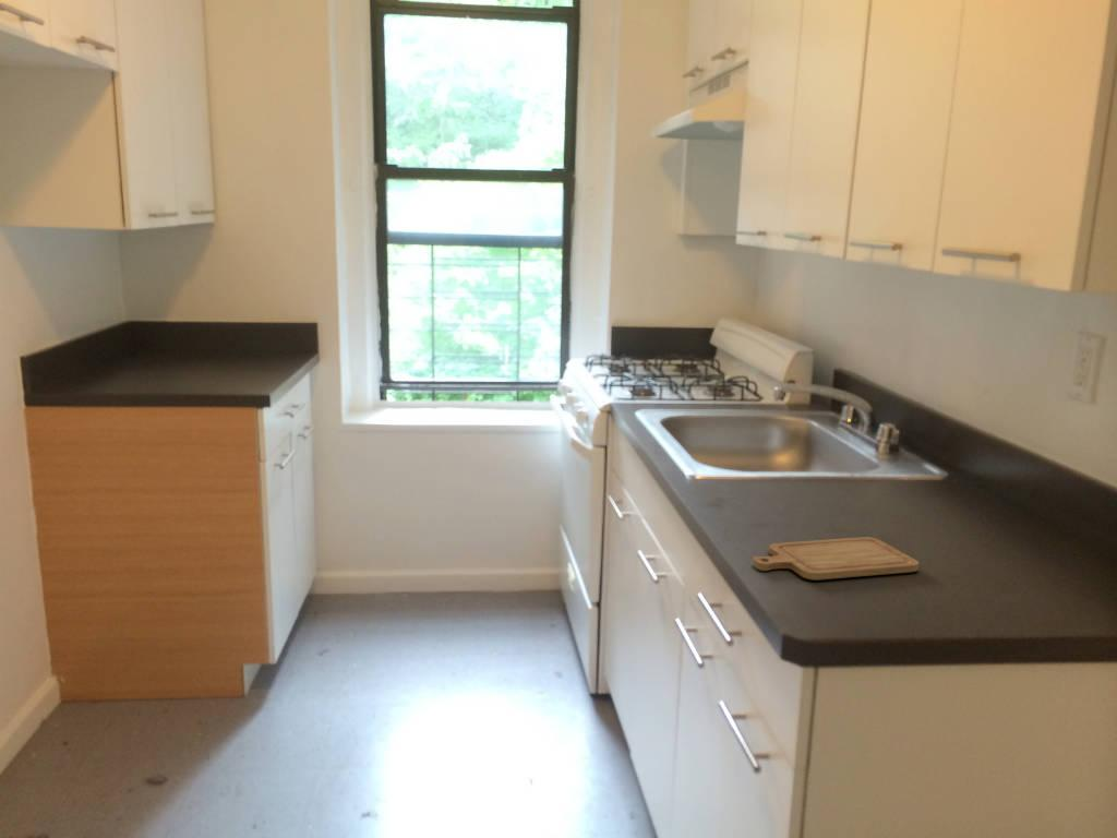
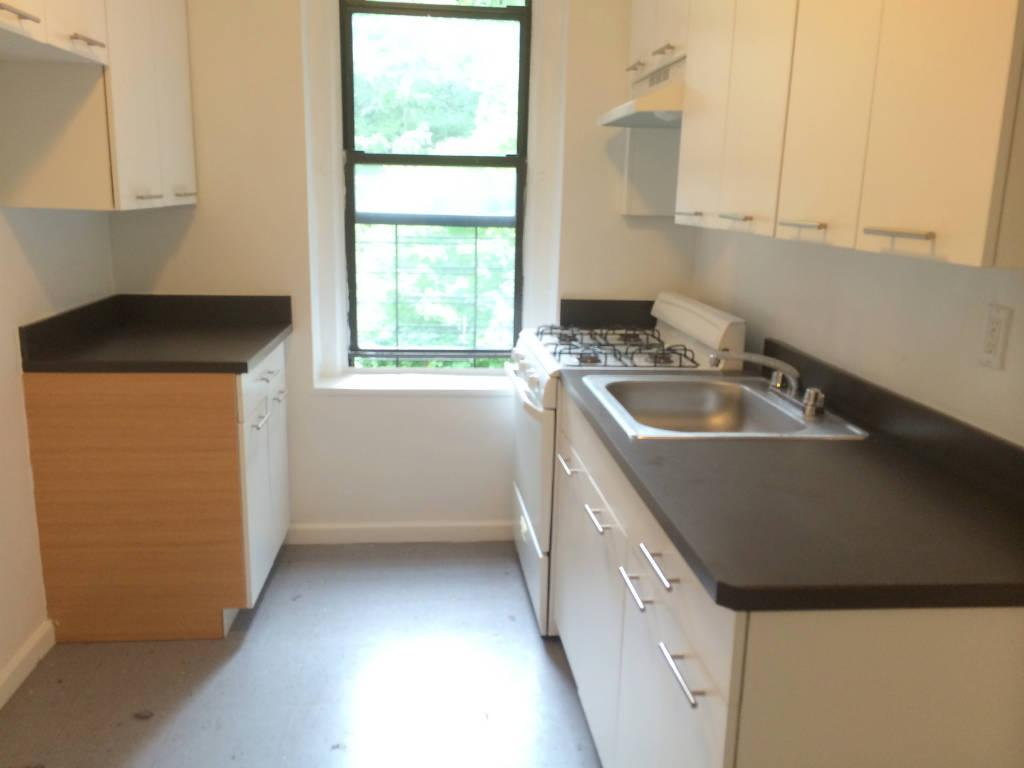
- chopping board [752,536,921,580]
